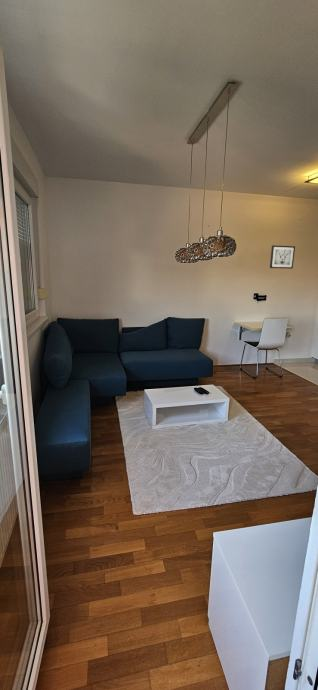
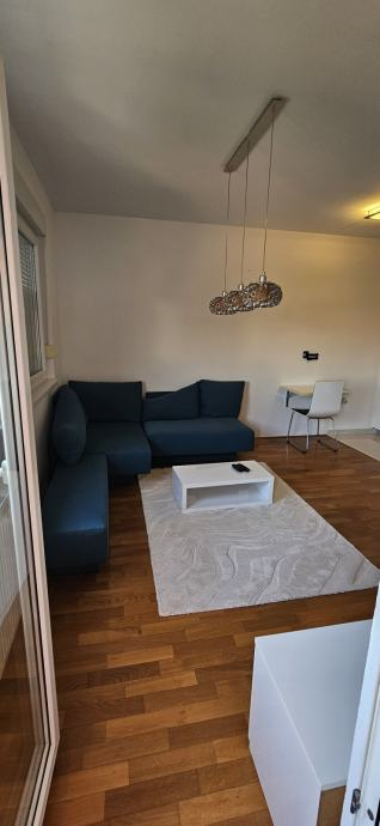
- wall art [269,244,296,270]
